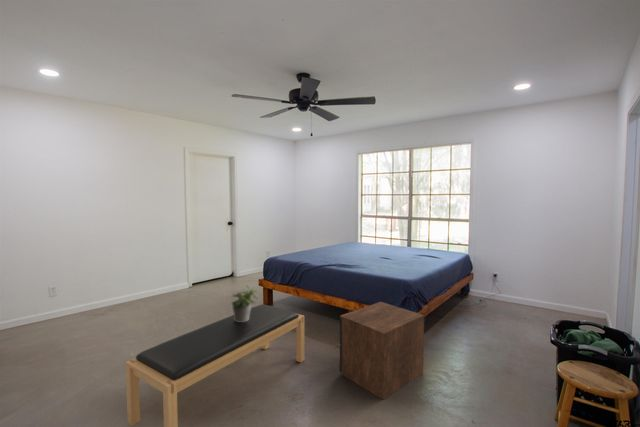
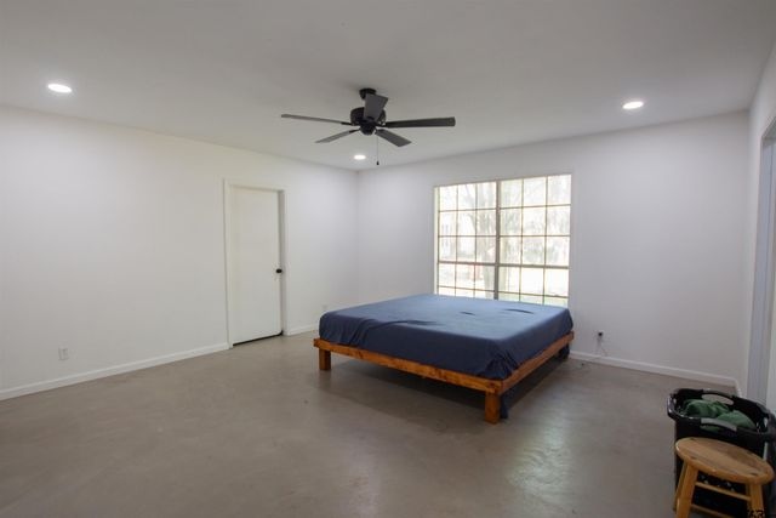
- potted plant [230,284,259,322]
- nightstand [339,301,425,401]
- bench [125,303,305,427]
